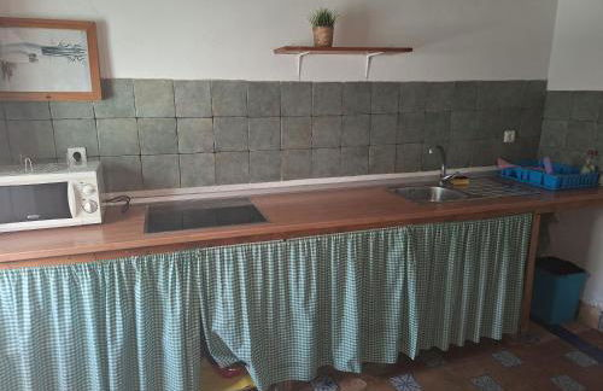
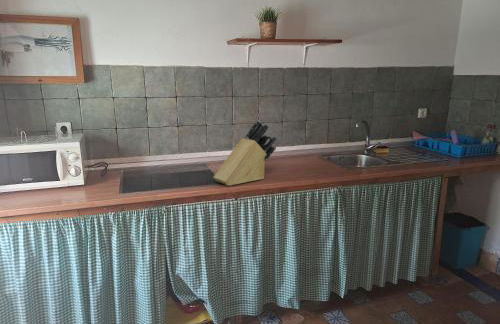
+ knife block [212,120,278,187]
